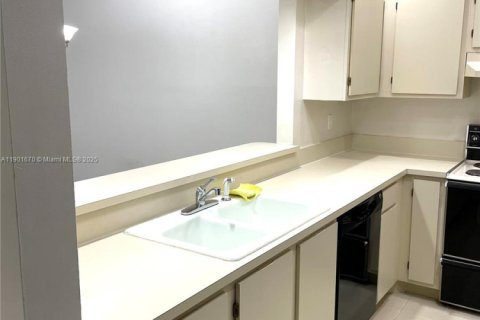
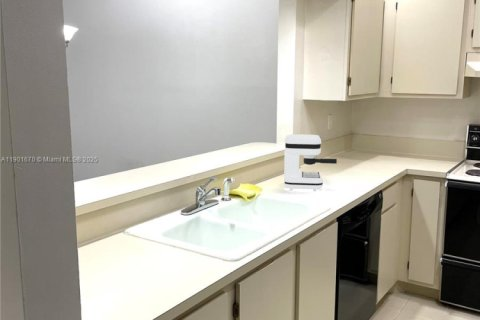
+ coffee maker [283,133,338,191]
